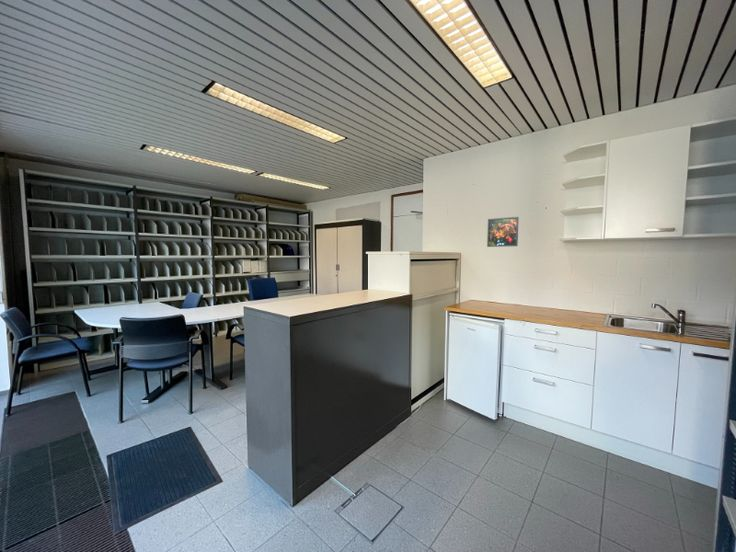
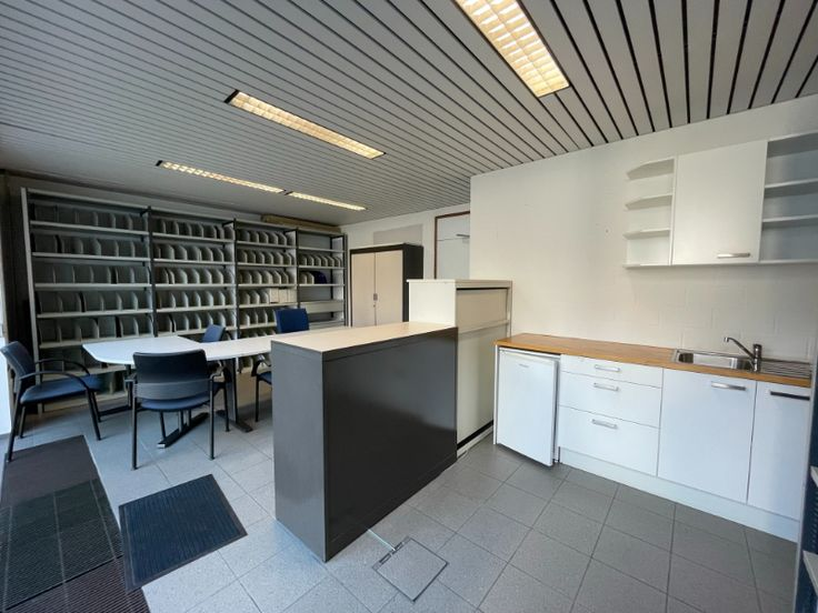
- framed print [486,216,520,248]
